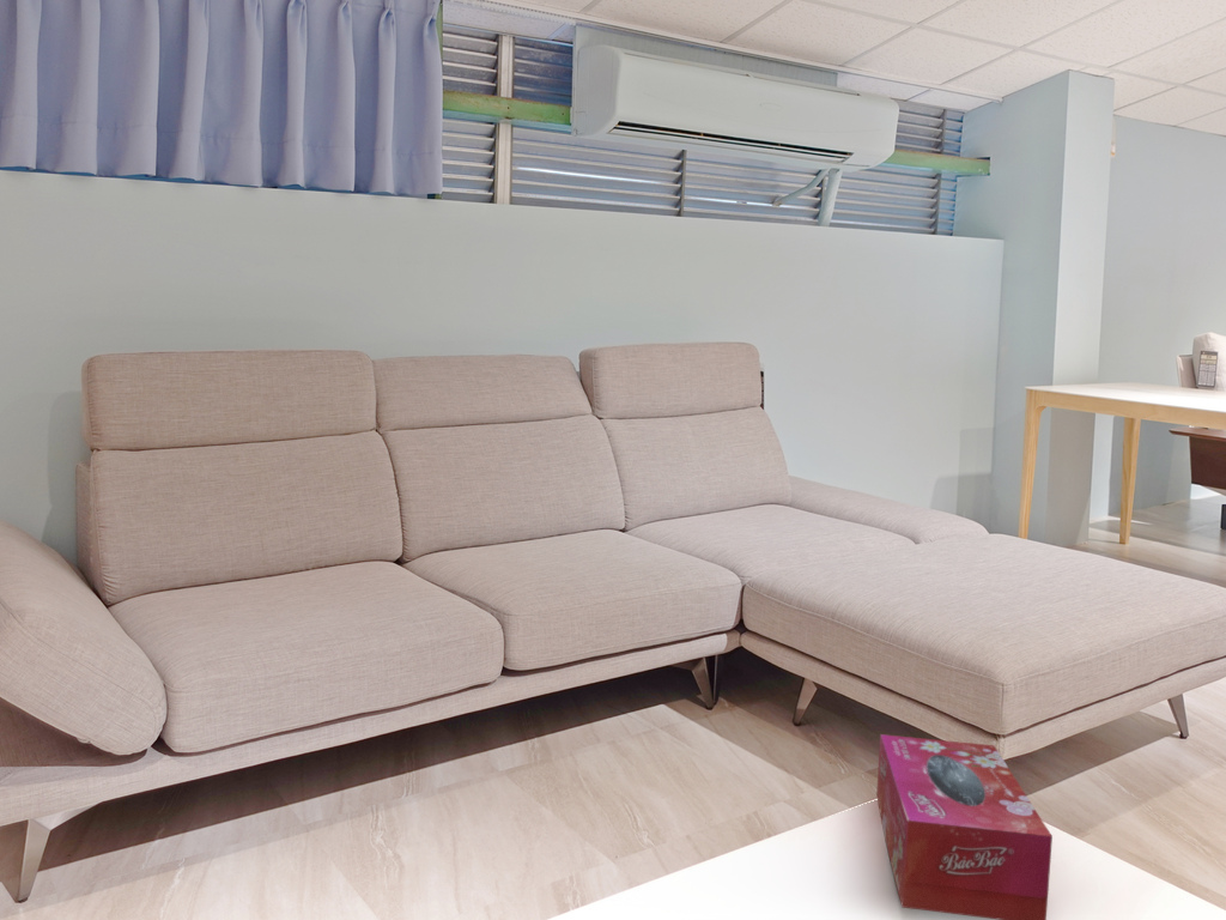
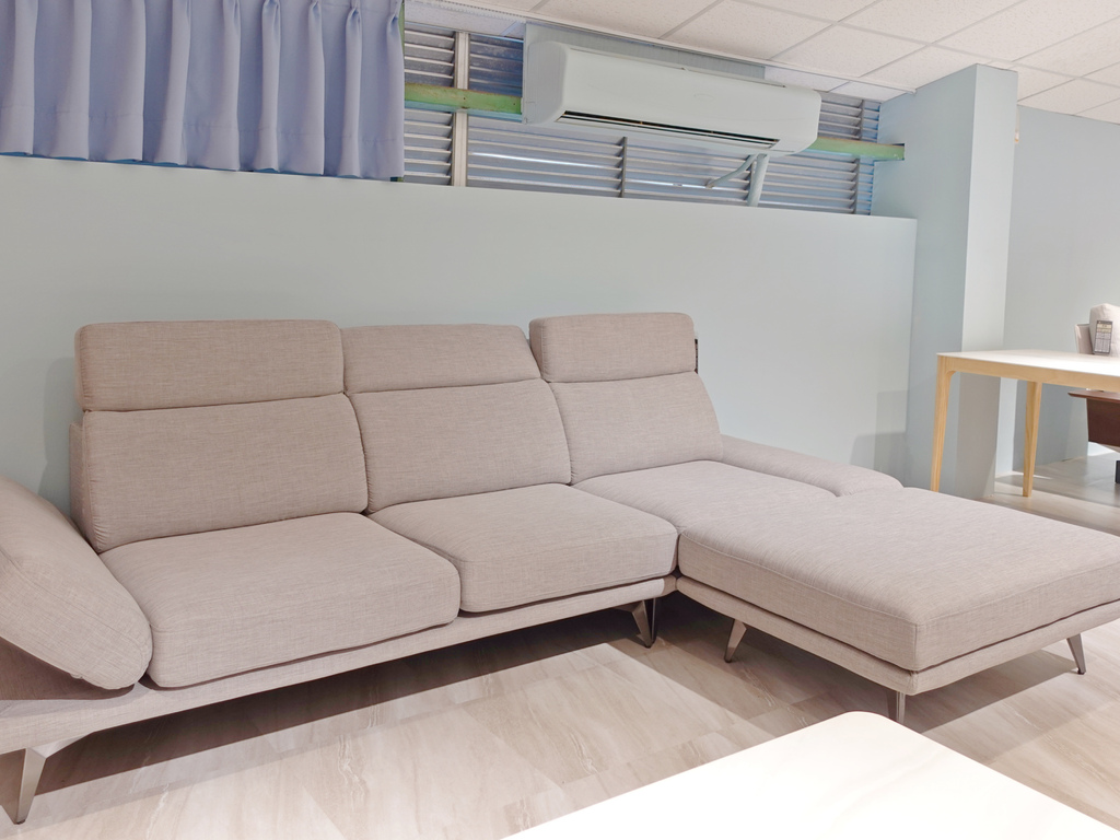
- tissue box [875,733,1054,920]
